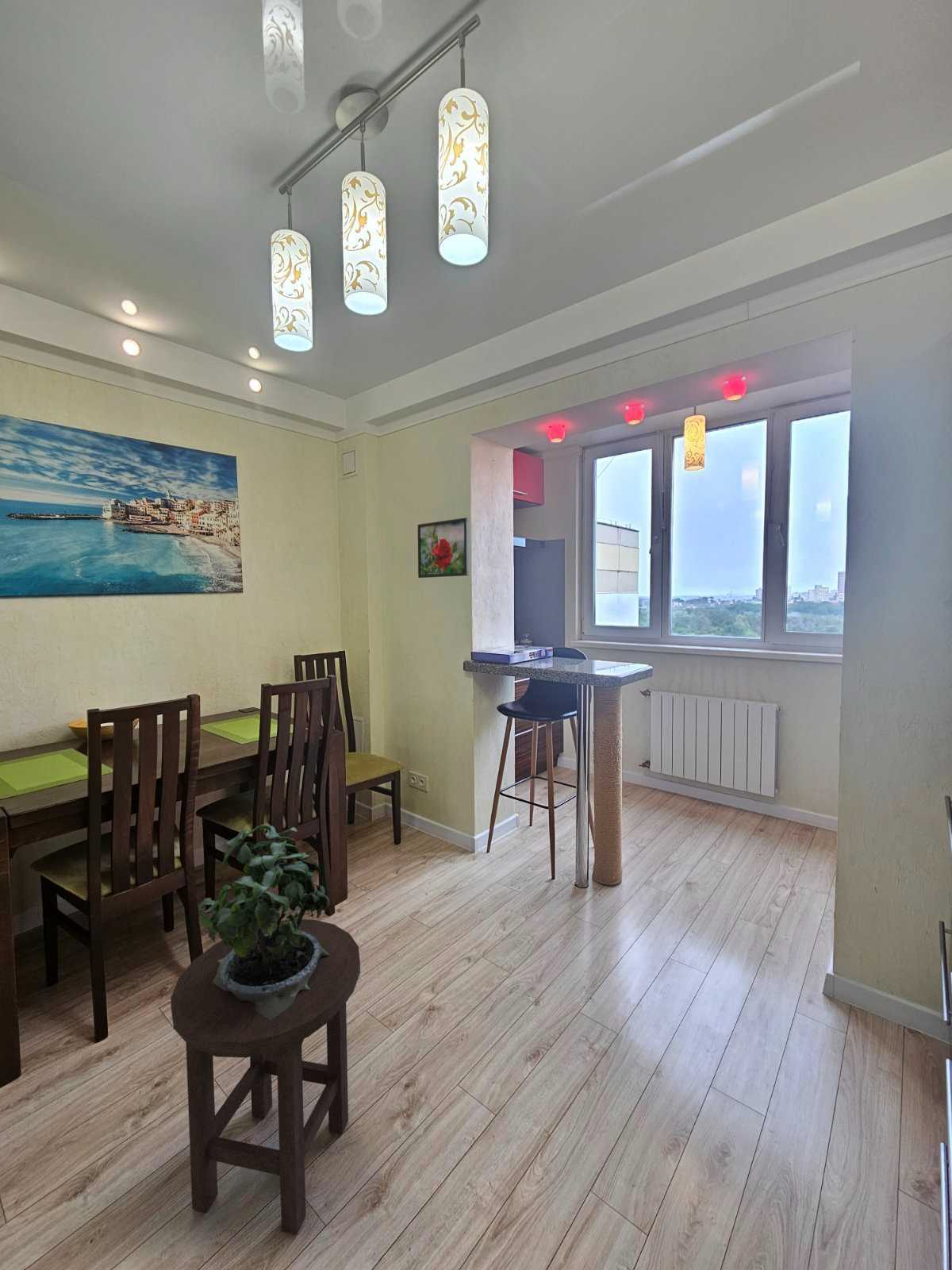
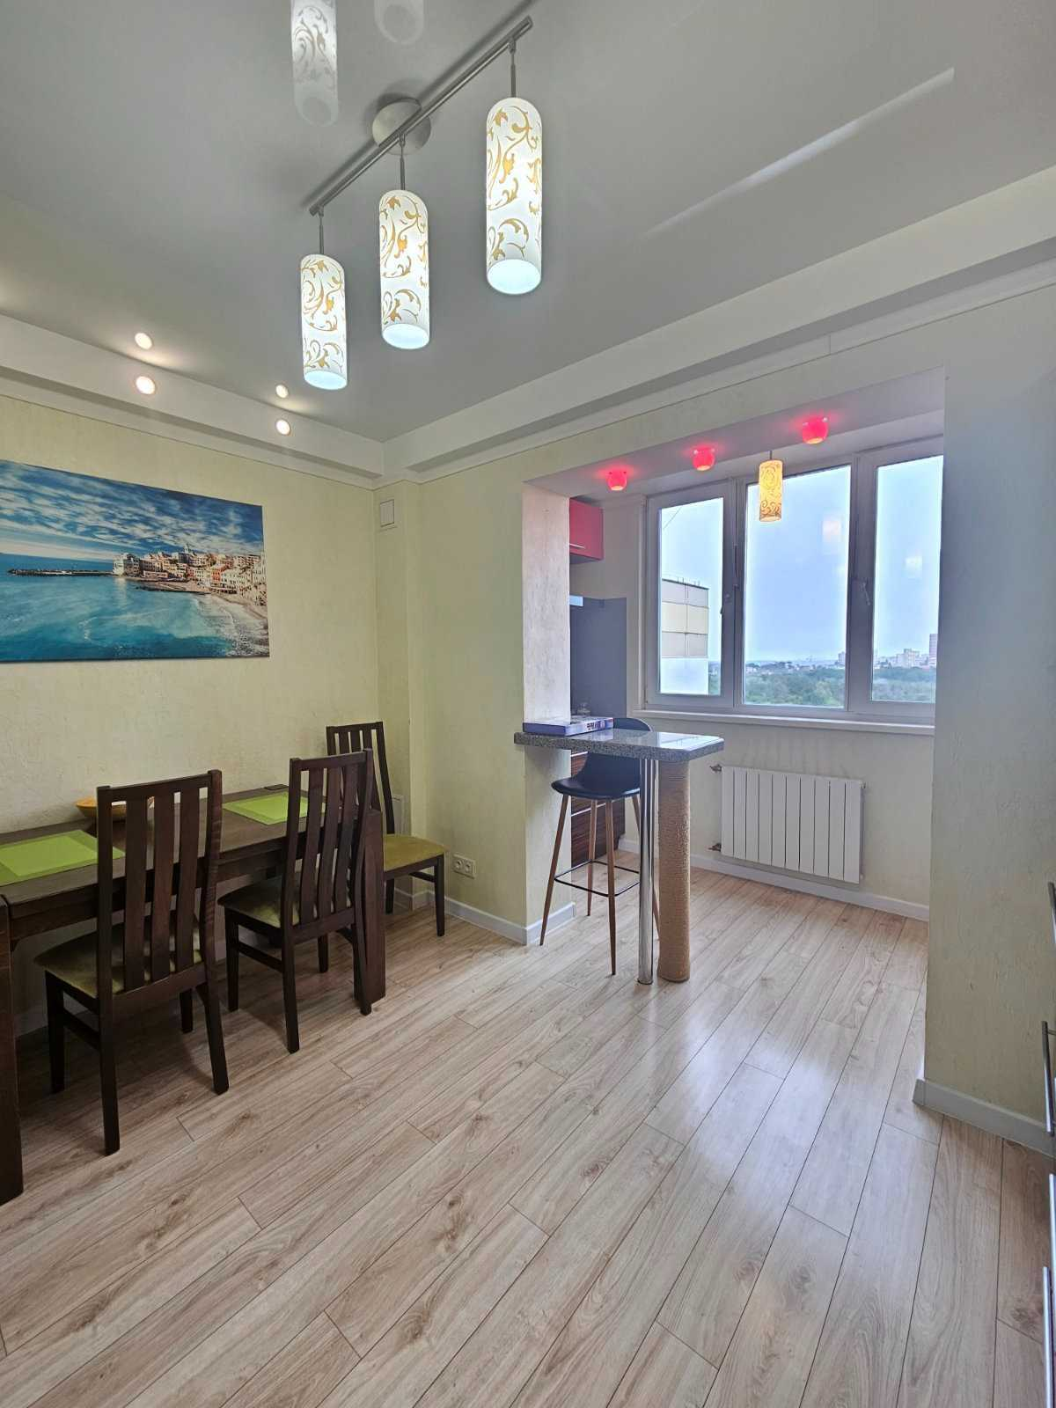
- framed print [417,517,470,579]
- potted plant [198,823,331,1020]
- stool [170,918,361,1236]
